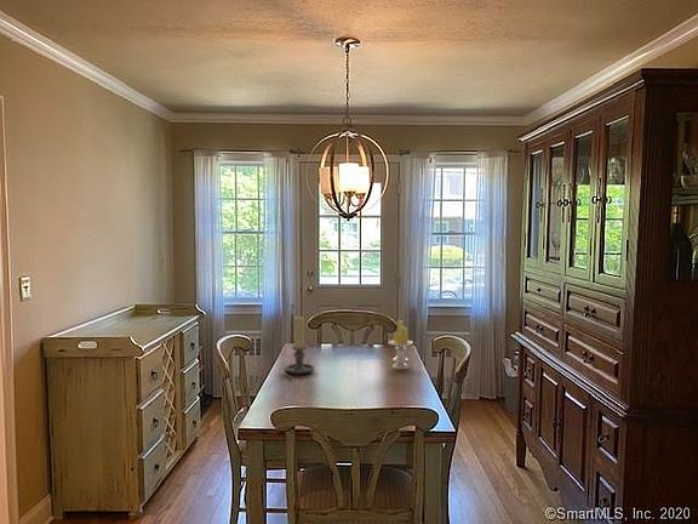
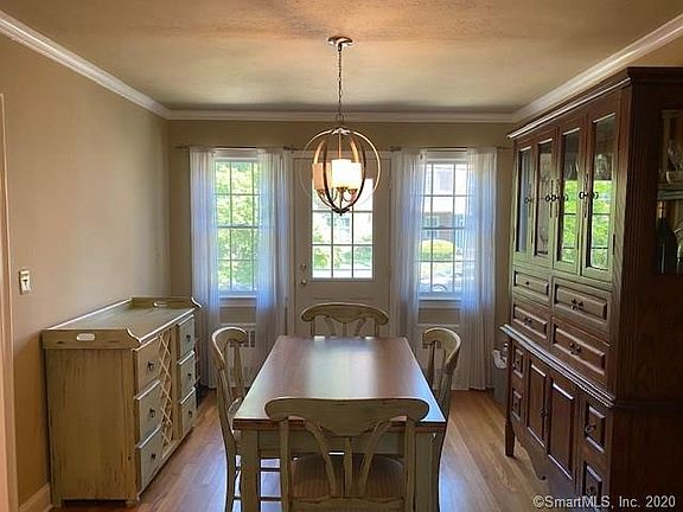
- candle holder [284,315,315,375]
- candle [388,319,414,371]
